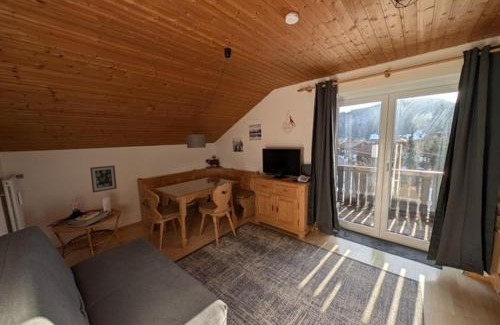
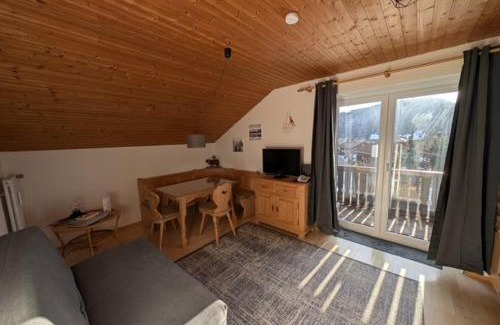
- wall art [89,164,118,194]
